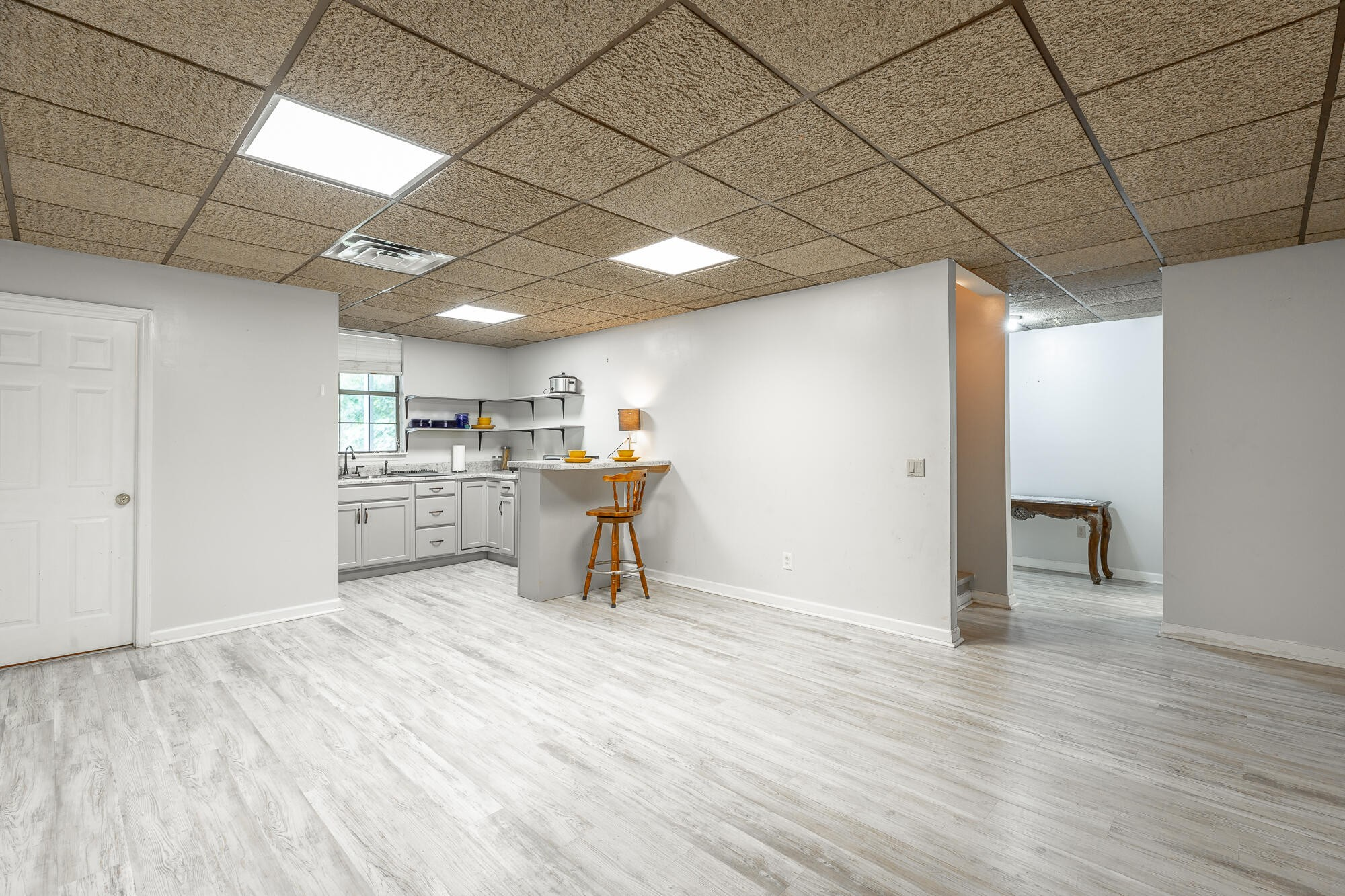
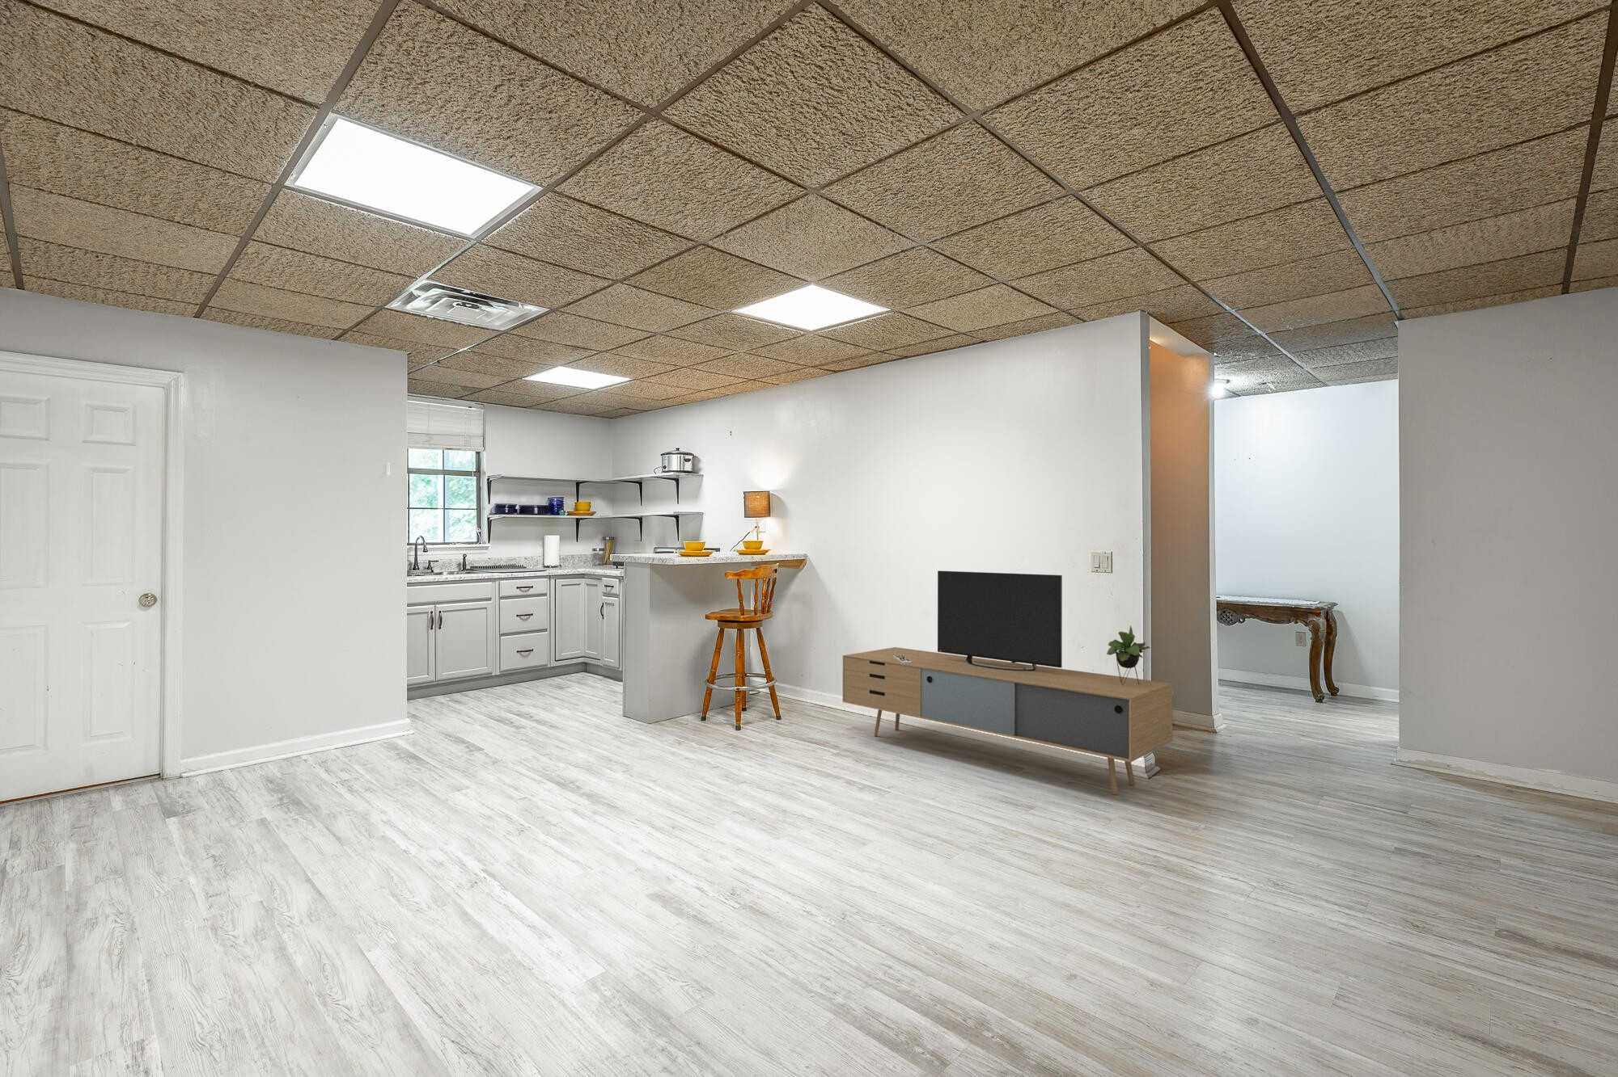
+ media console [842,570,1173,795]
